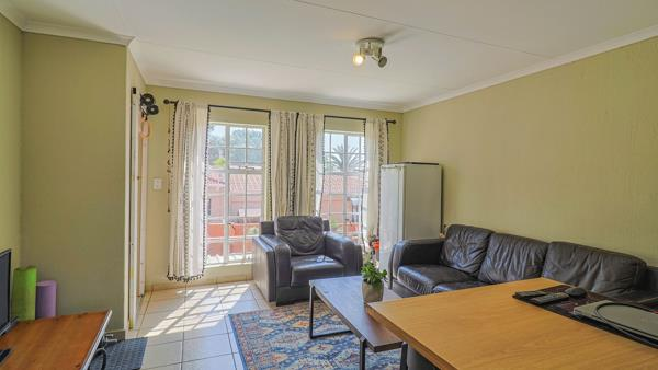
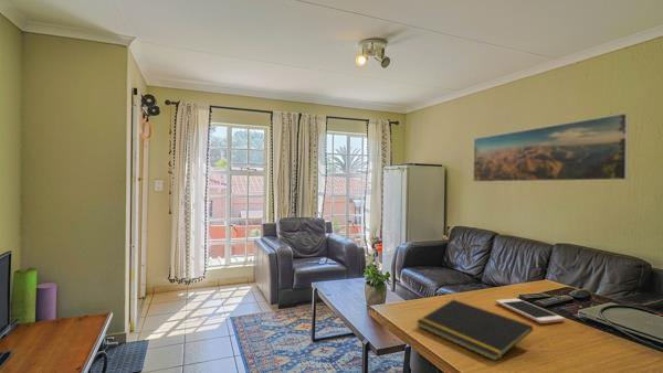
+ cell phone [495,297,566,324]
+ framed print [472,113,630,183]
+ notepad [415,298,534,363]
